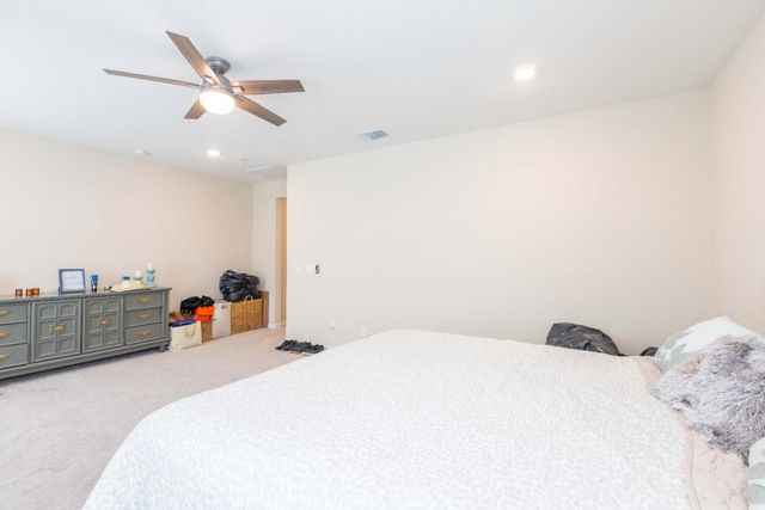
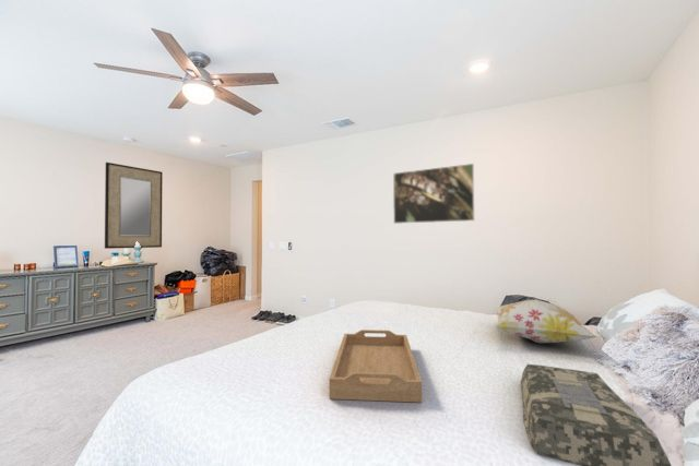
+ cushion [520,363,673,466]
+ decorative pillow [493,299,599,344]
+ home mirror [104,162,164,250]
+ serving tray [329,328,423,404]
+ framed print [392,163,475,225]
